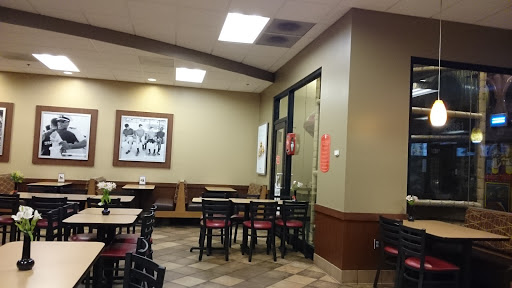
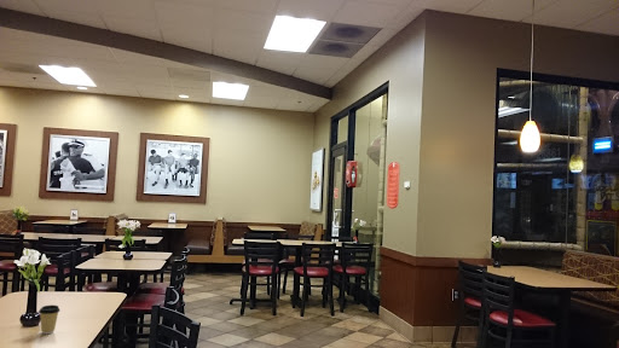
+ coffee cup [37,304,60,335]
